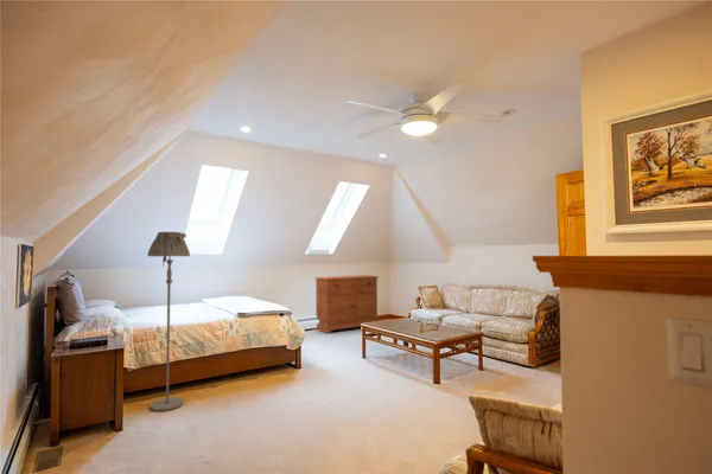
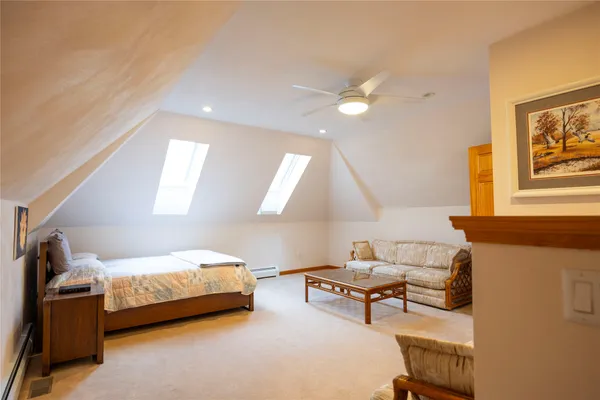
- sideboard [313,274,380,334]
- floor lamp [146,231,191,412]
